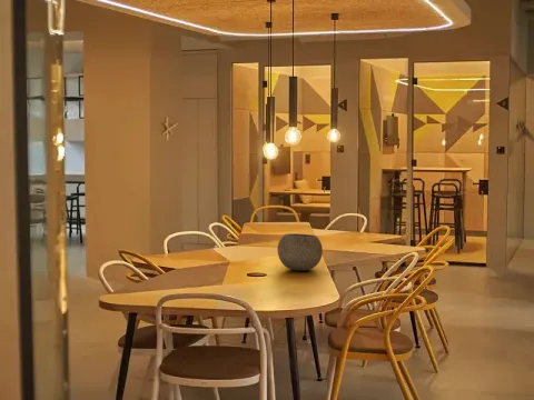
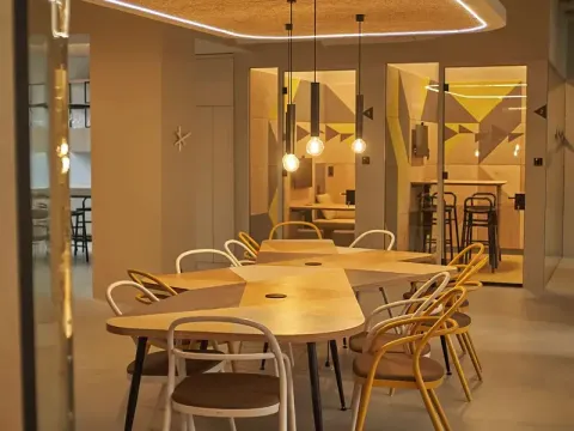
- bowl [277,232,324,272]
